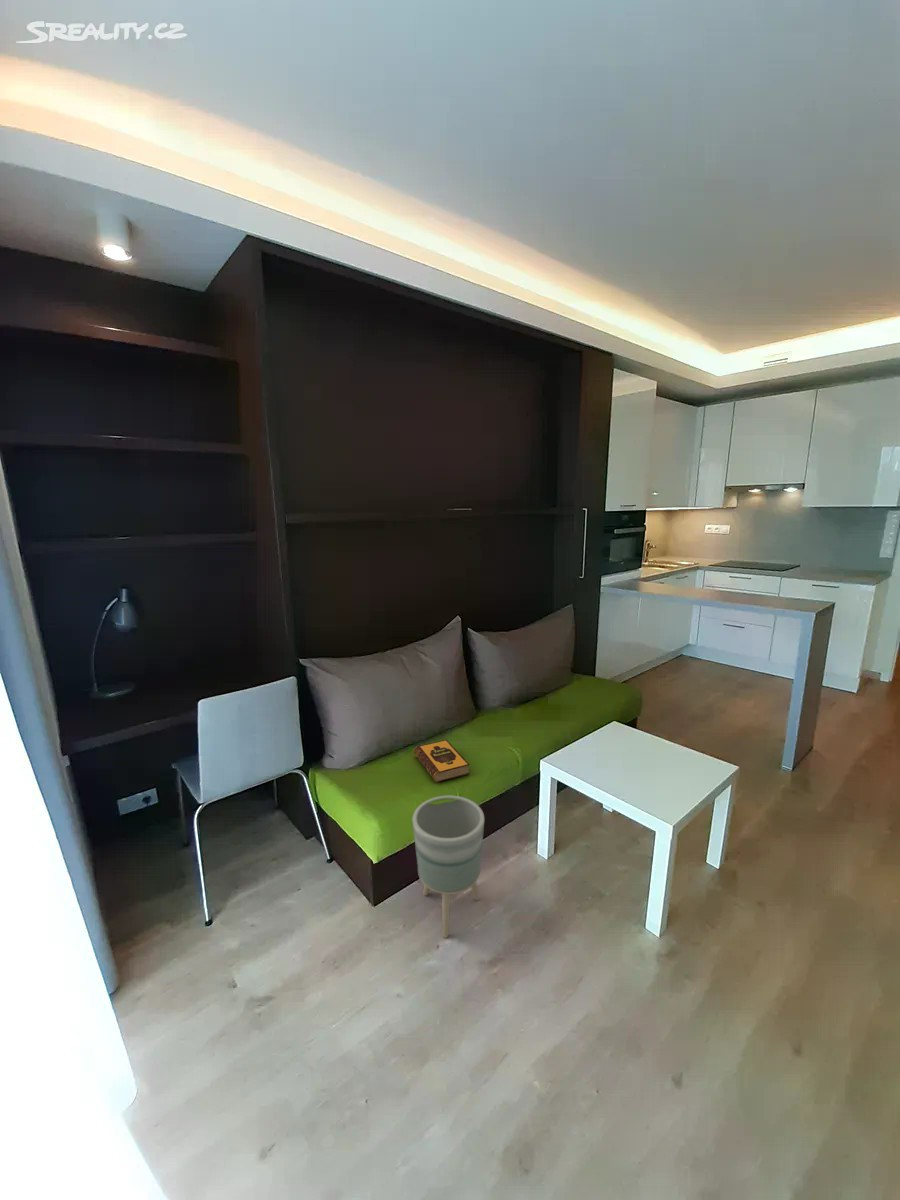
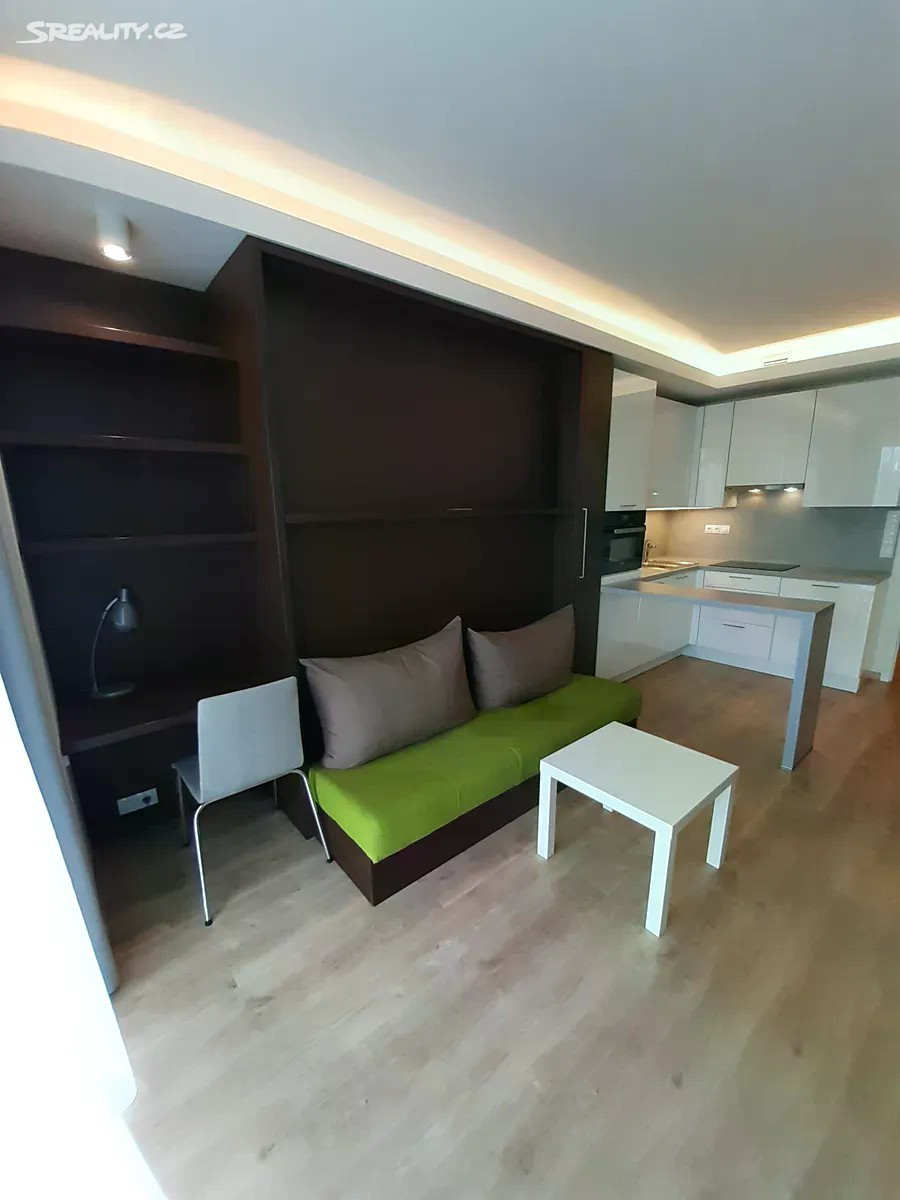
- hardback book [413,739,470,784]
- planter [411,794,485,939]
